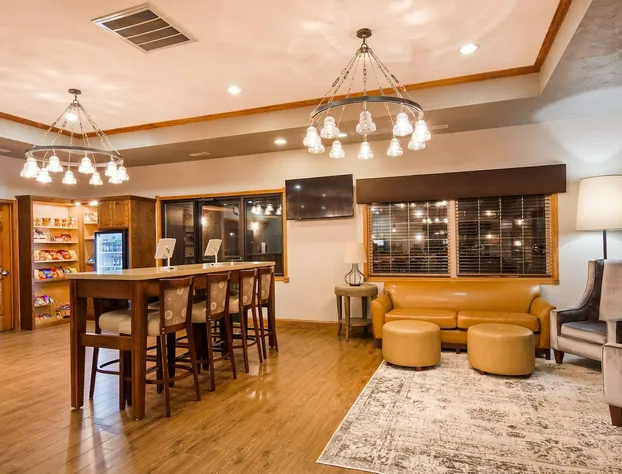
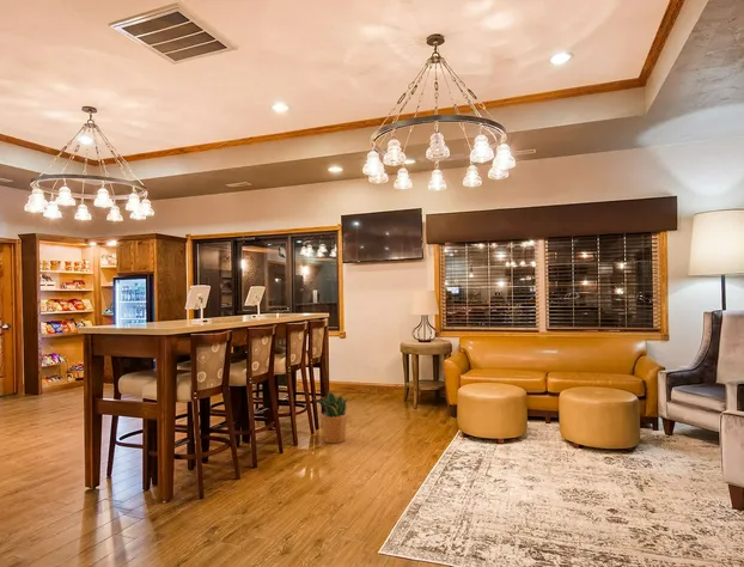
+ potted plant [312,390,350,445]
